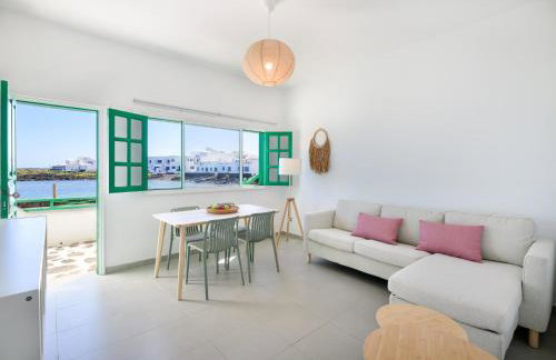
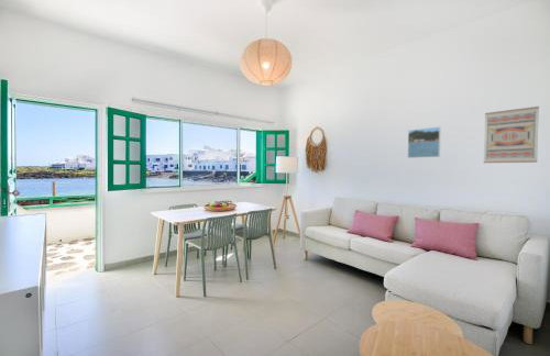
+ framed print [407,125,442,159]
+ wall art [483,105,540,164]
